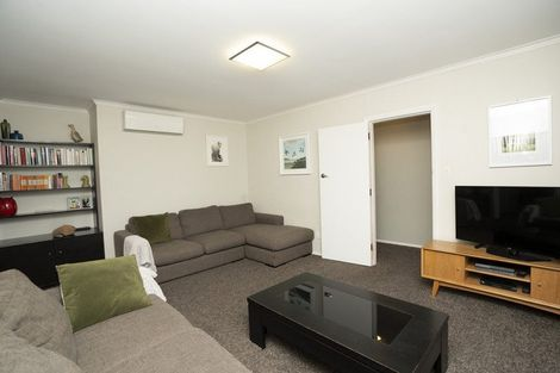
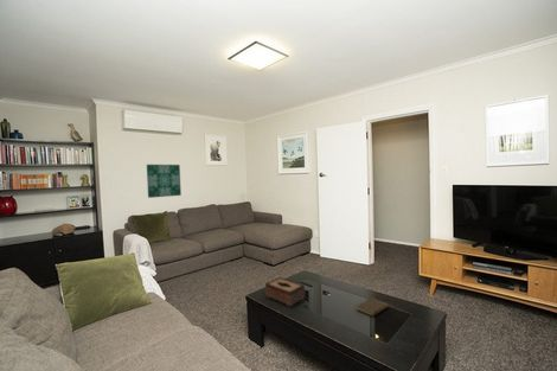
+ wall art [146,164,183,199]
+ tissue box [264,276,306,307]
+ book [356,296,395,318]
